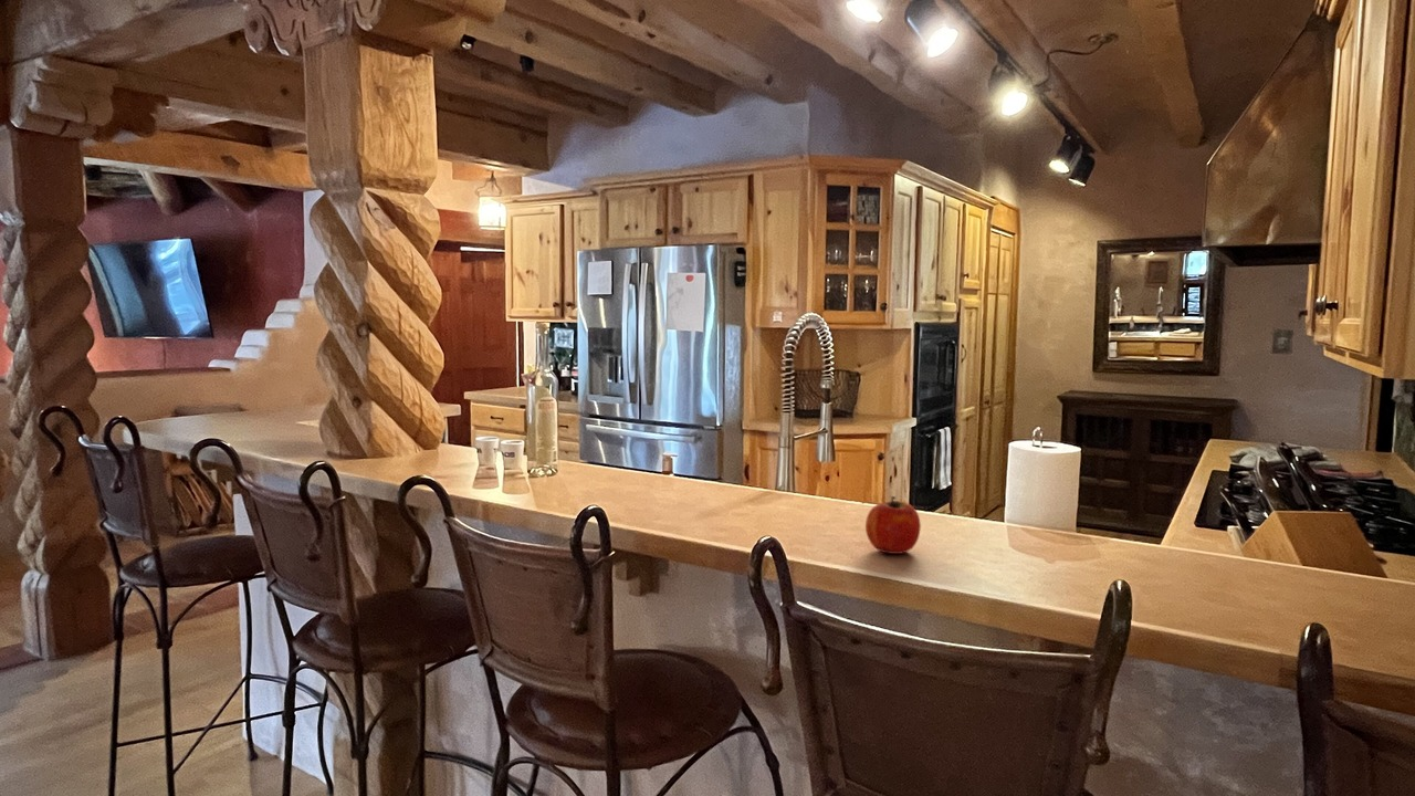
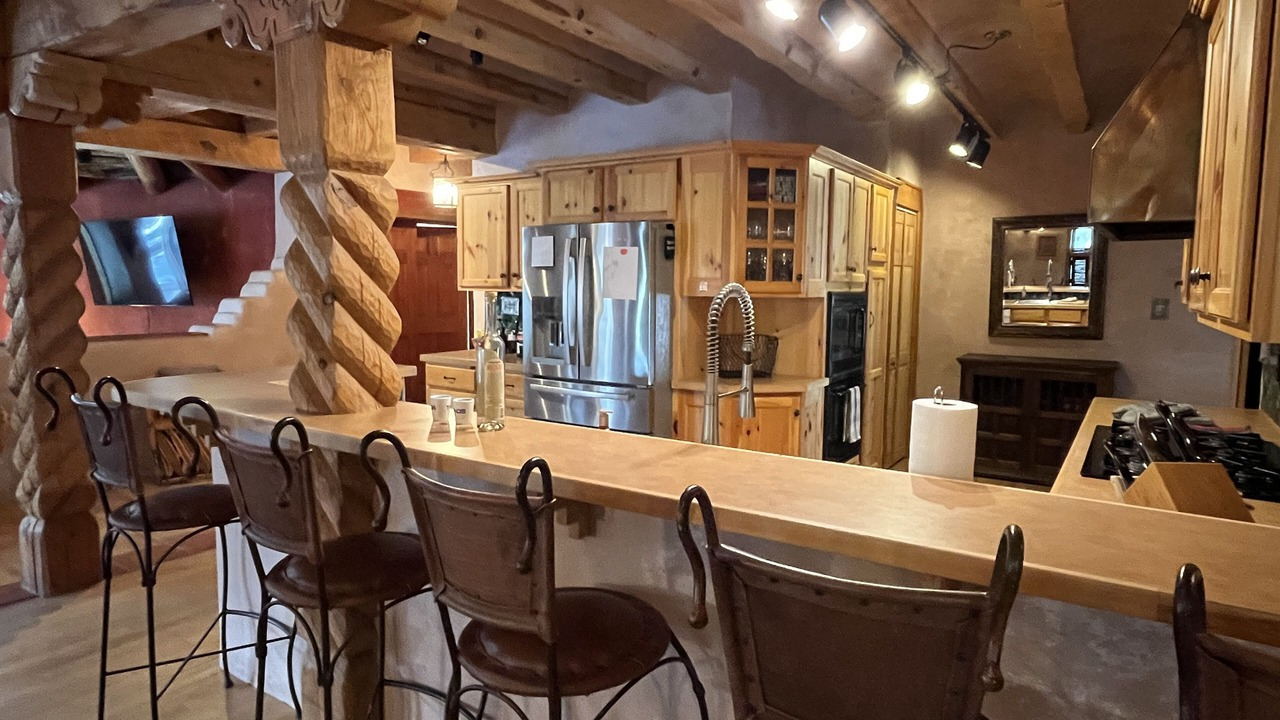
- fruit [864,495,922,555]
